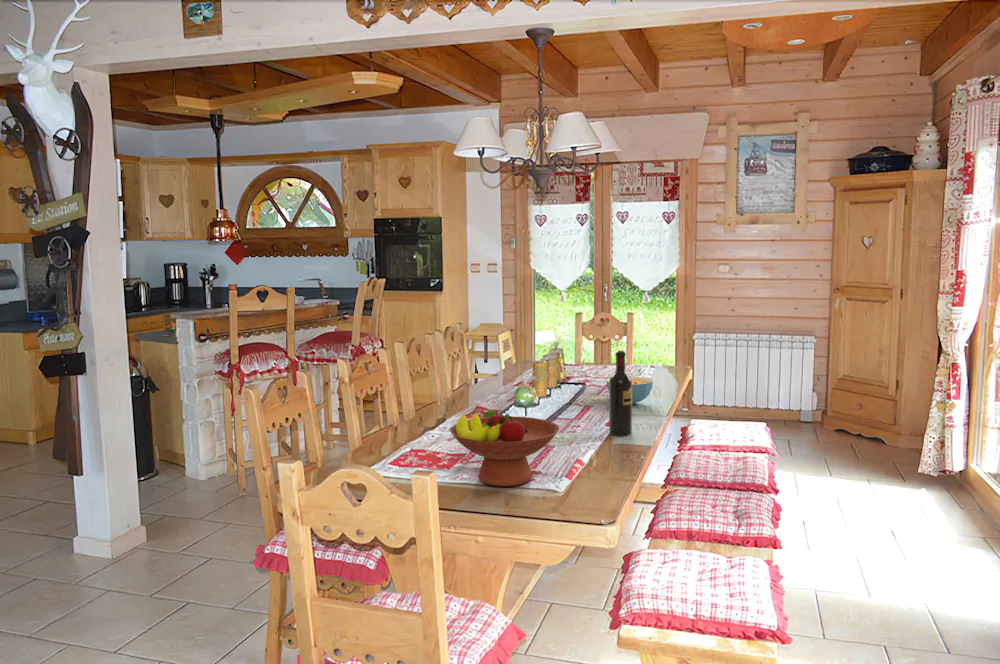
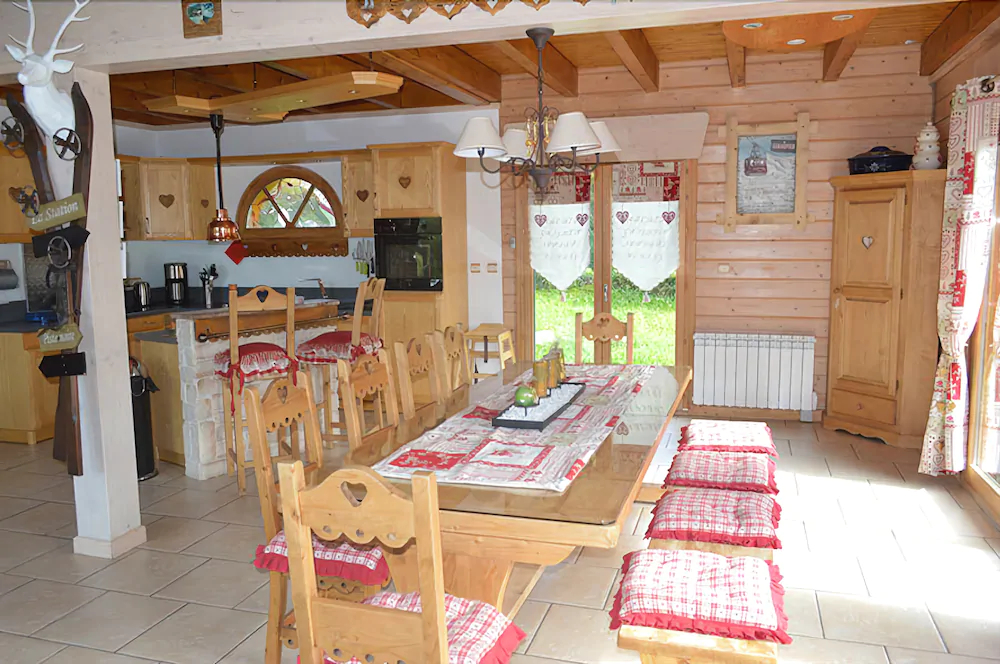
- cereal bowl [605,376,654,405]
- fruit bowl [449,409,560,487]
- wine bottle [608,349,633,437]
